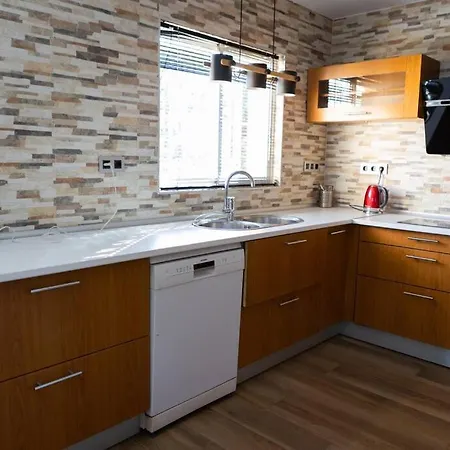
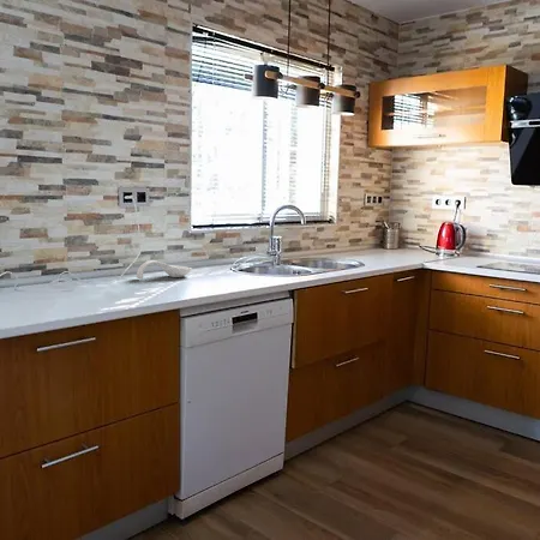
+ spoon rest [136,259,193,281]
